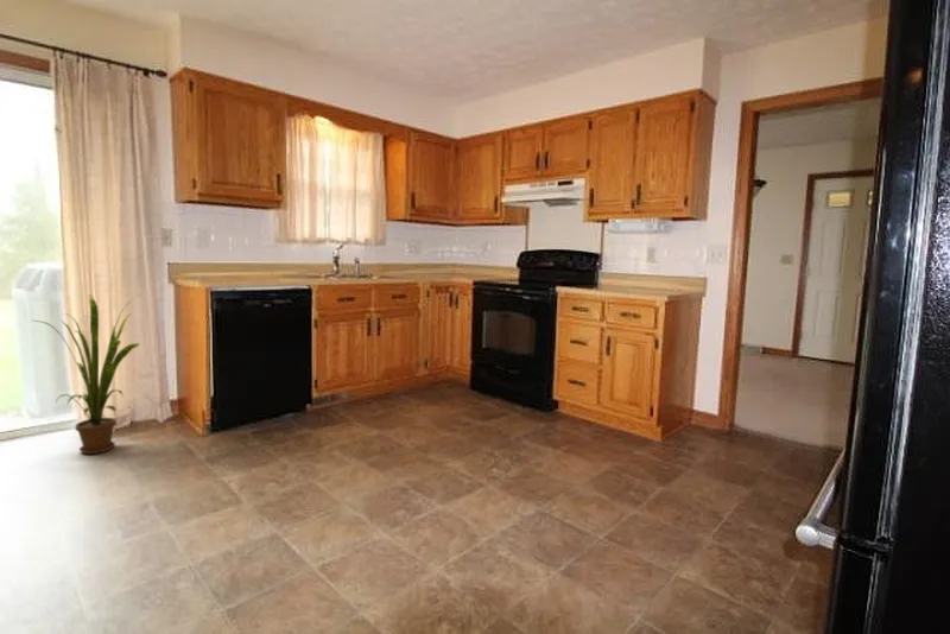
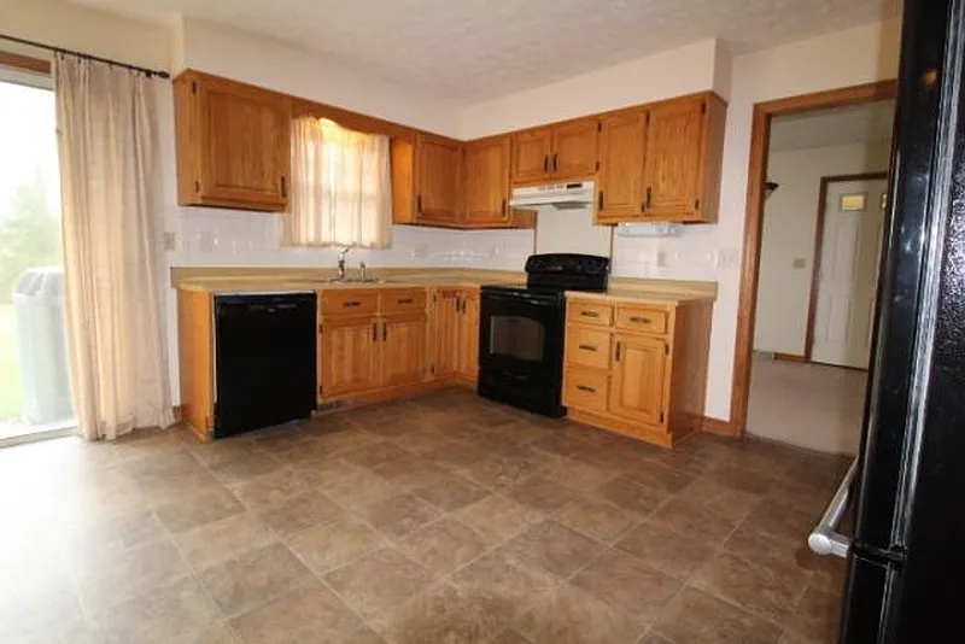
- house plant [32,293,140,455]
